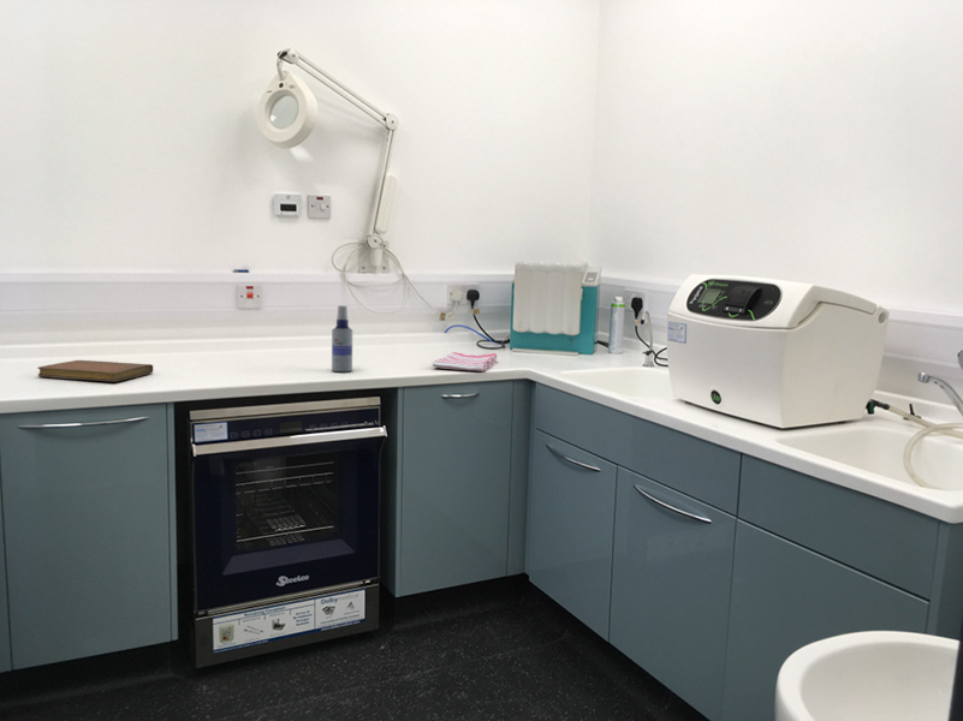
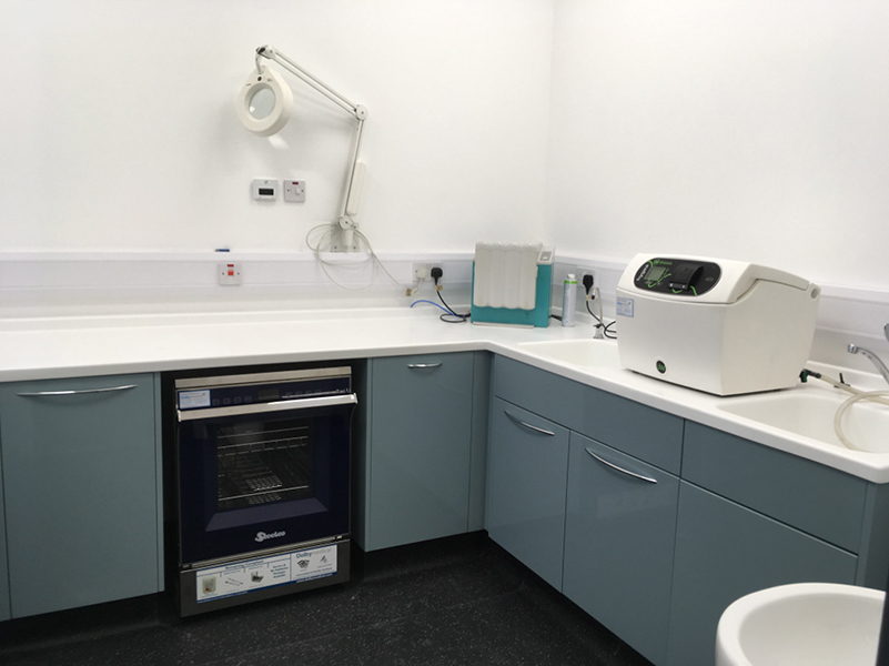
- dish towel [432,351,498,373]
- spray bottle [331,305,353,373]
- notebook [36,359,154,382]
